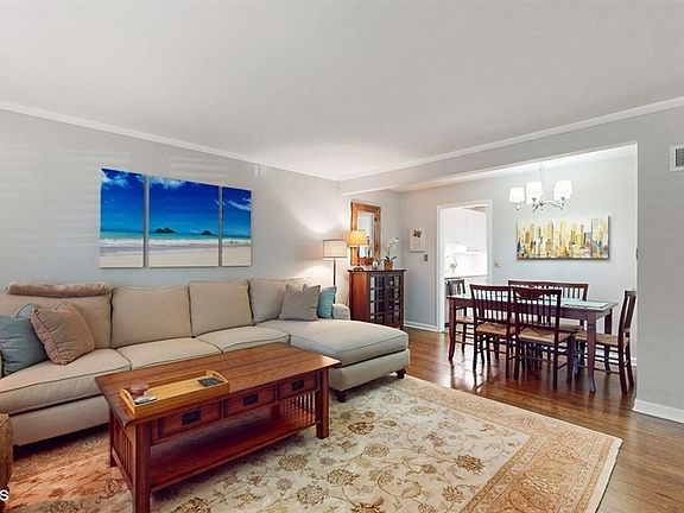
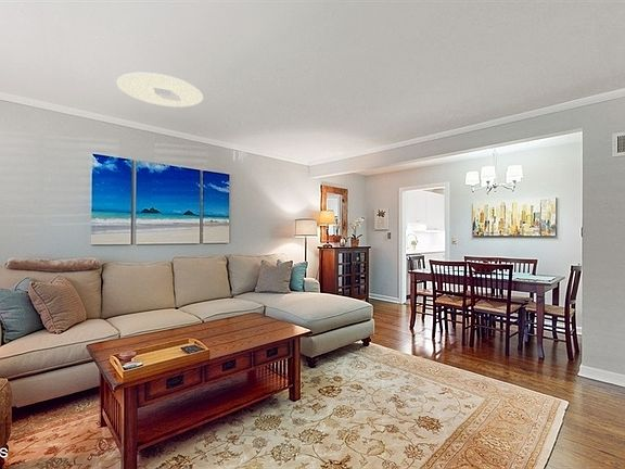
+ ceiling light [116,72,204,109]
